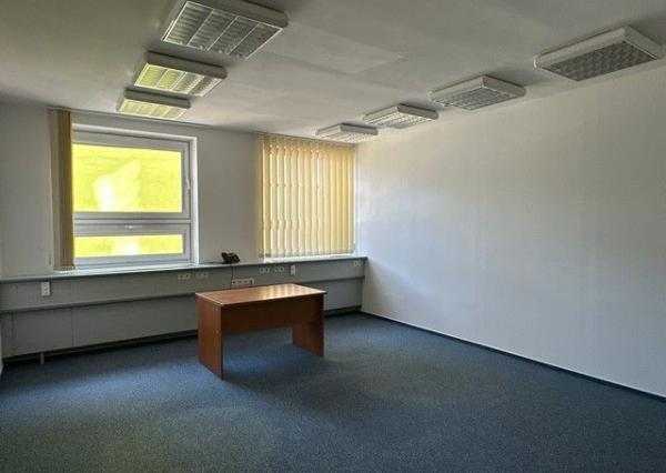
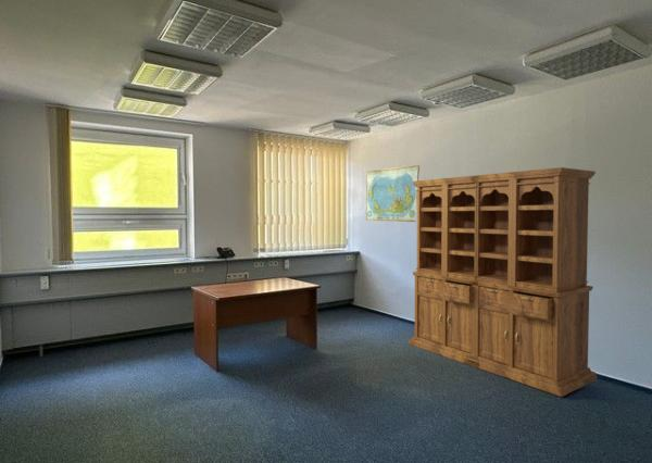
+ world map [365,164,421,223]
+ bookcase [408,166,599,398]
